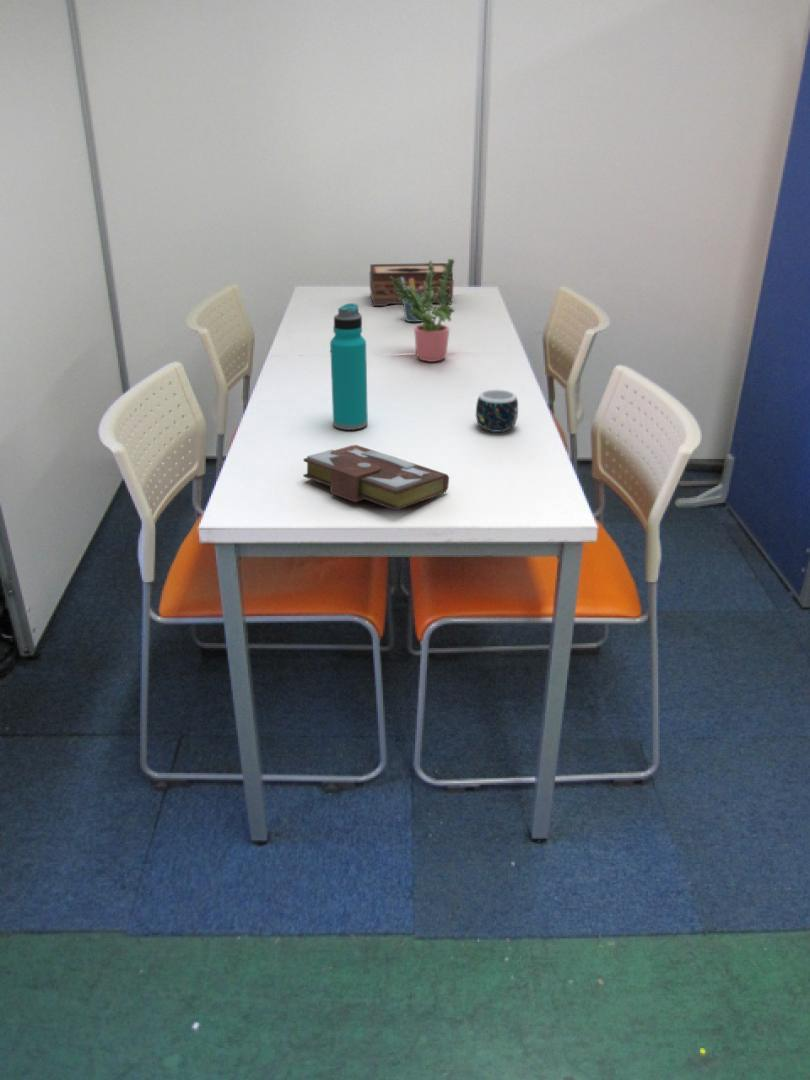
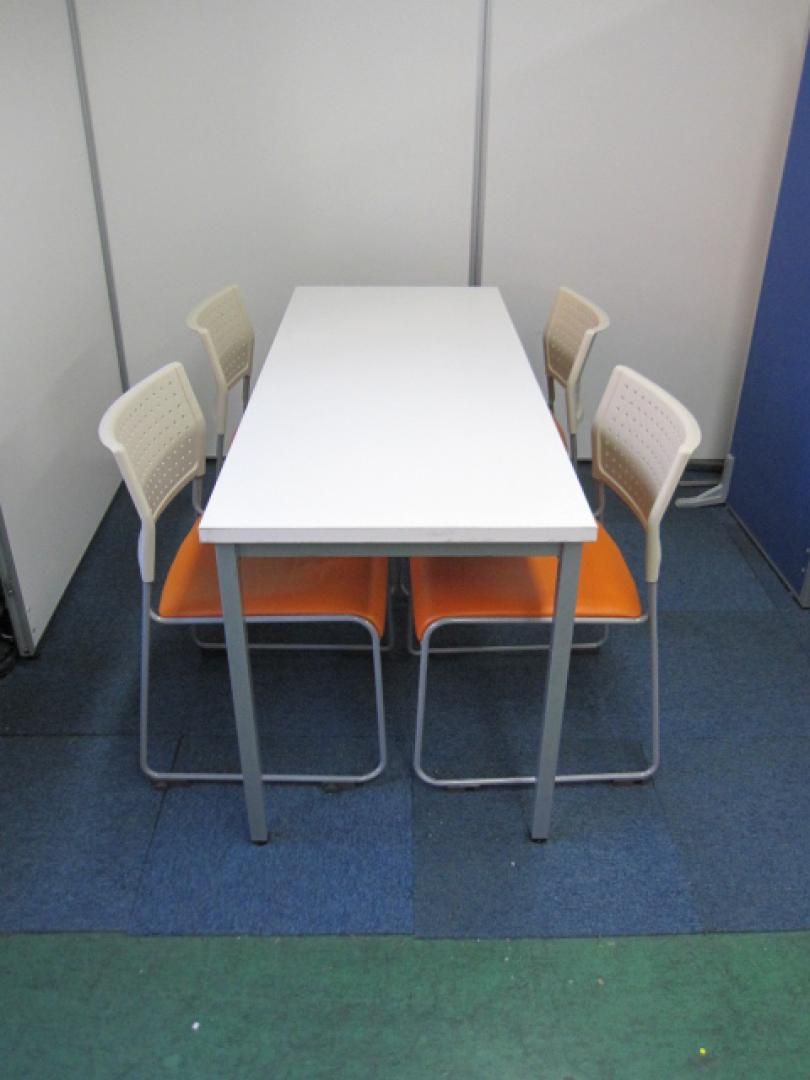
- water bottle [329,302,369,431]
- tissue box [369,262,455,307]
- mug [475,388,519,433]
- book [302,444,450,512]
- potted plant [390,258,456,363]
- pen holder [401,277,428,323]
